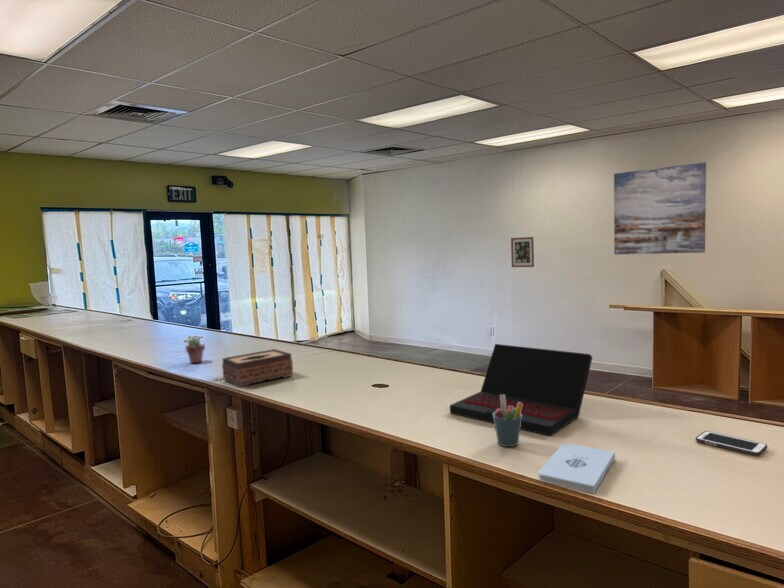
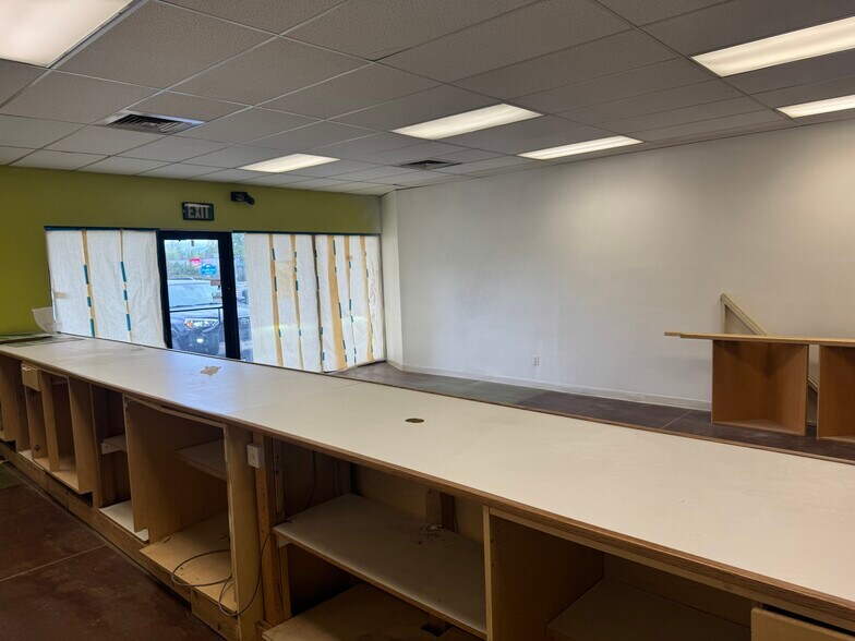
- wall art [613,161,707,255]
- potted succulent [184,337,206,364]
- pen holder [493,395,523,448]
- wall art [510,236,535,268]
- tissue box [221,348,294,389]
- cell phone [695,430,768,457]
- notepad [537,442,616,494]
- laptop [449,343,593,437]
